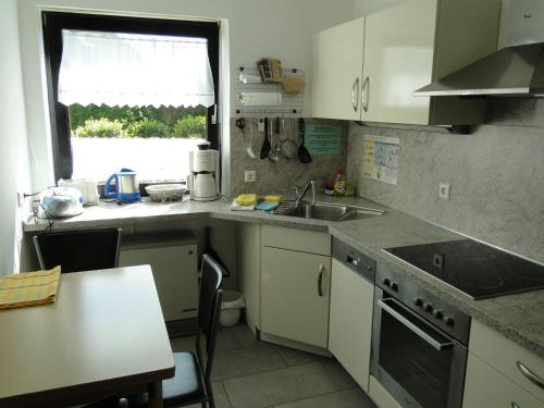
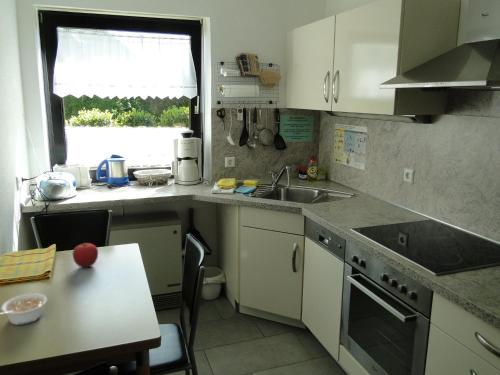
+ fruit [72,242,99,268]
+ legume [0,292,48,326]
